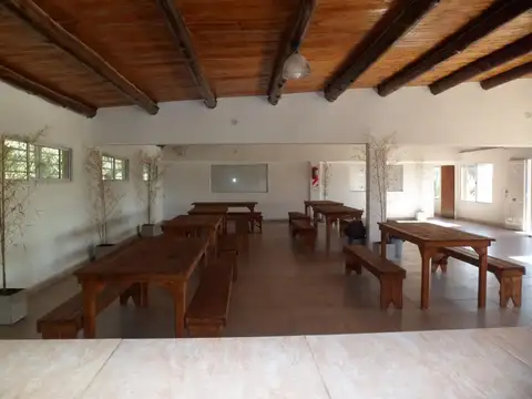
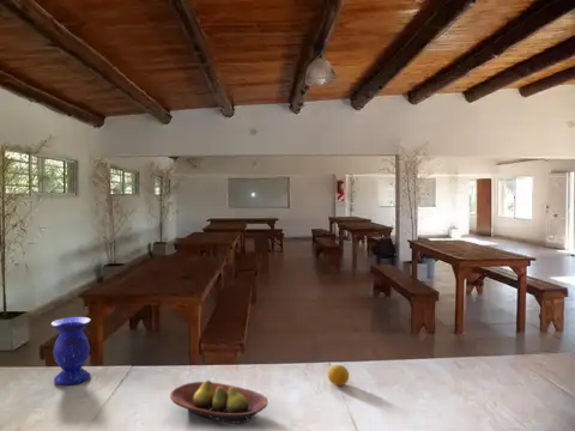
+ fruit bowl [169,380,268,425]
+ fruit [327,364,350,387]
+ vase [50,316,92,386]
